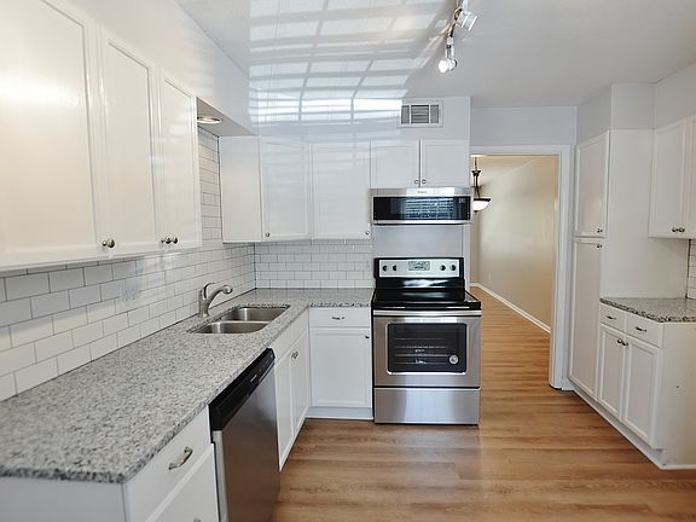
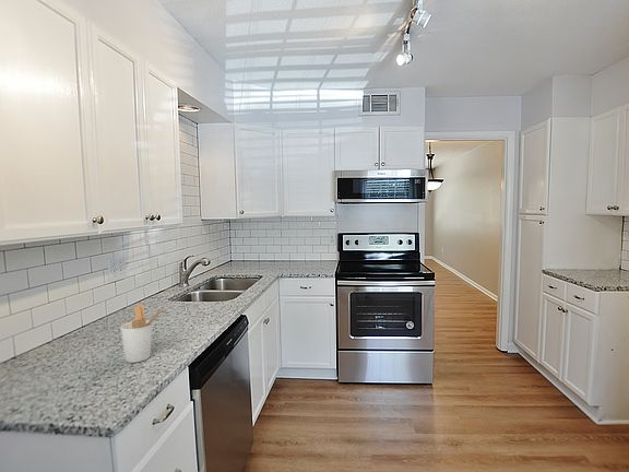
+ utensil holder [120,303,167,364]
